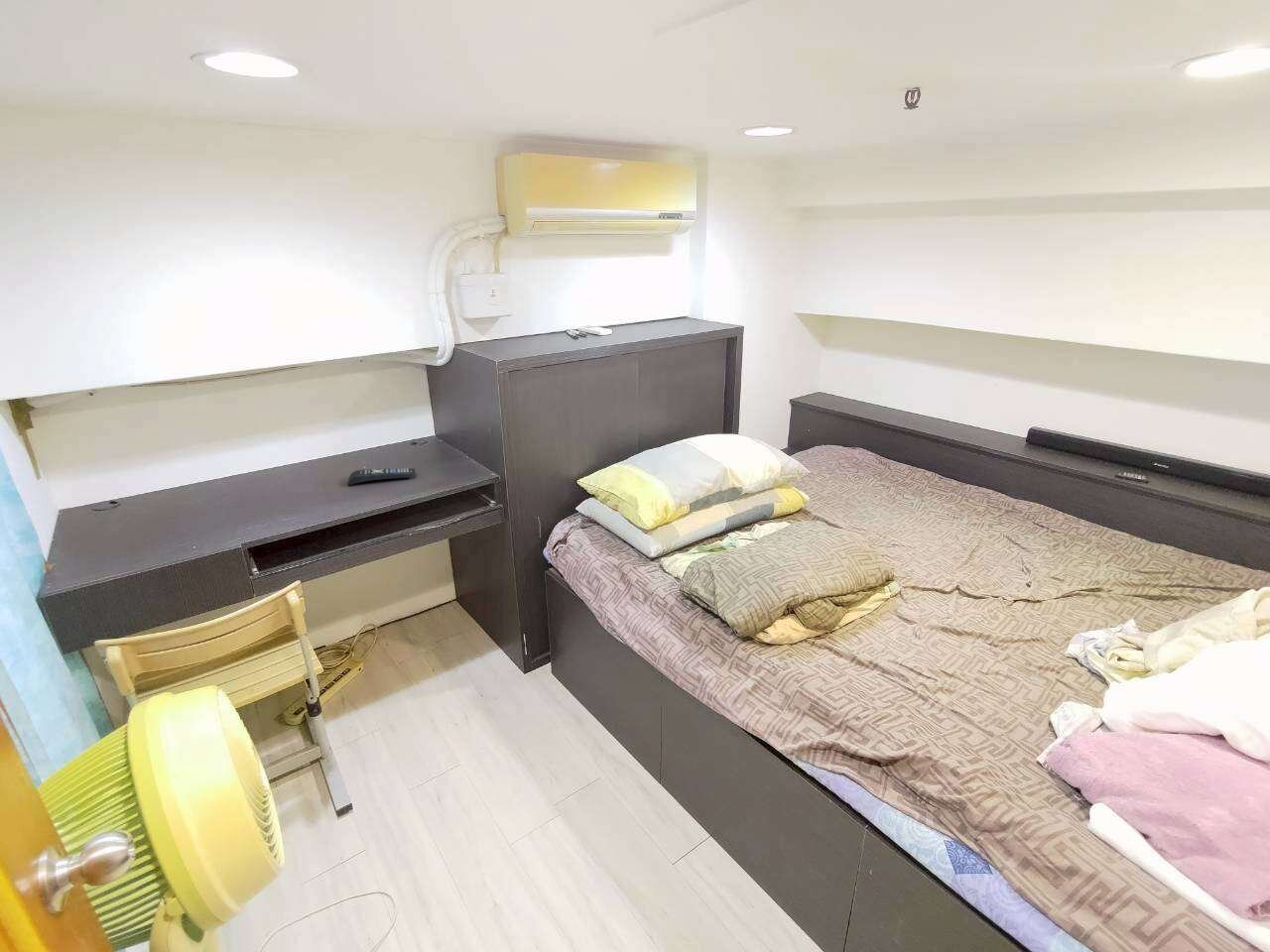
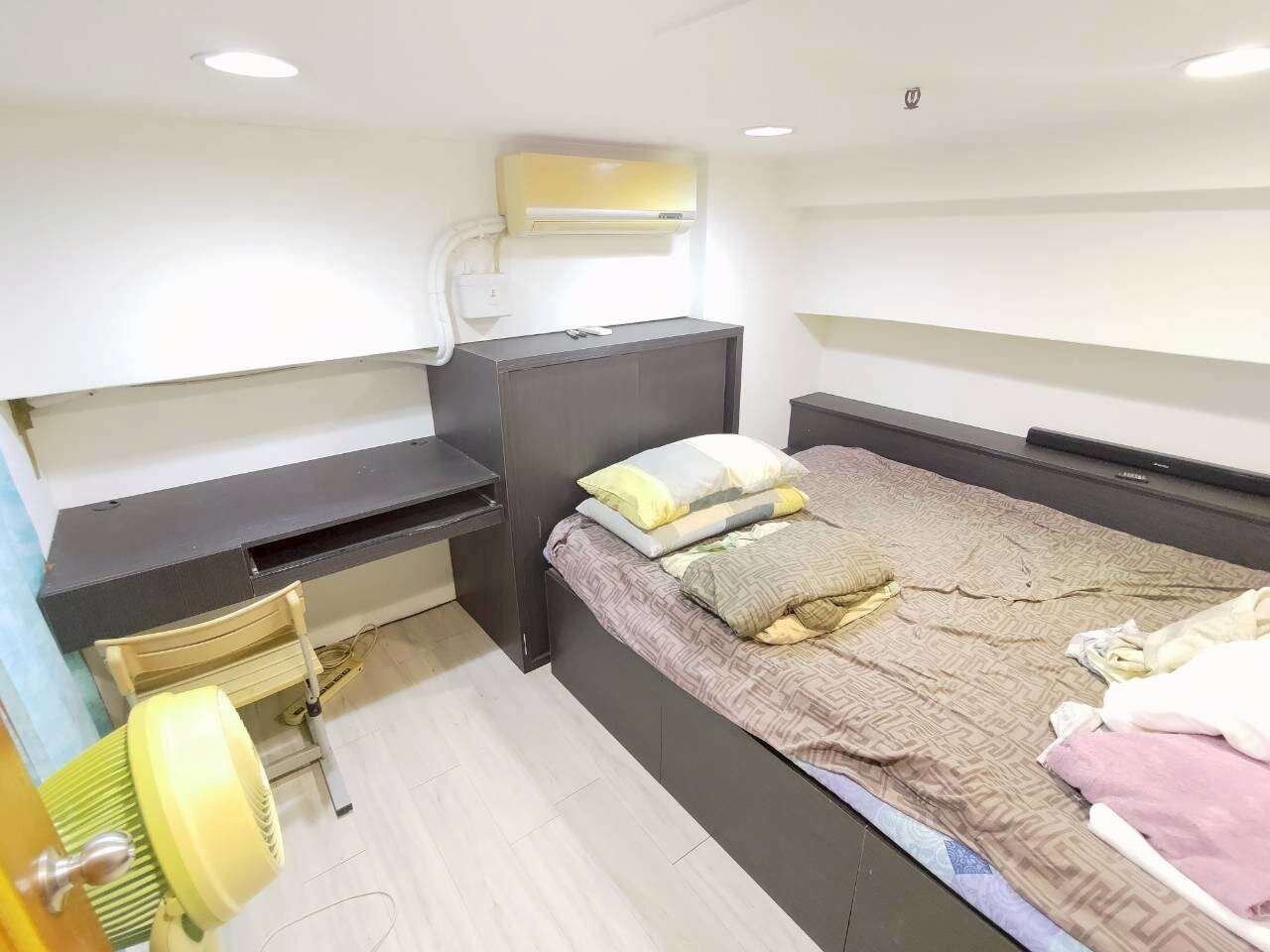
- remote control [346,467,416,486]
